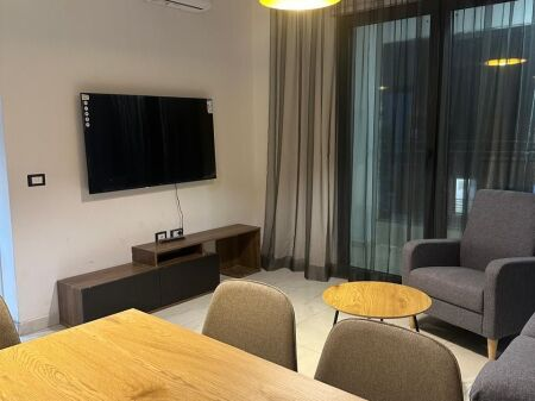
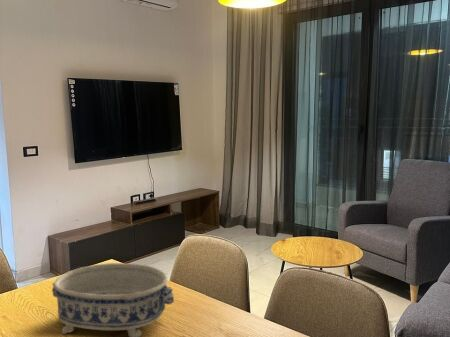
+ decorative bowl [51,262,175,337]
